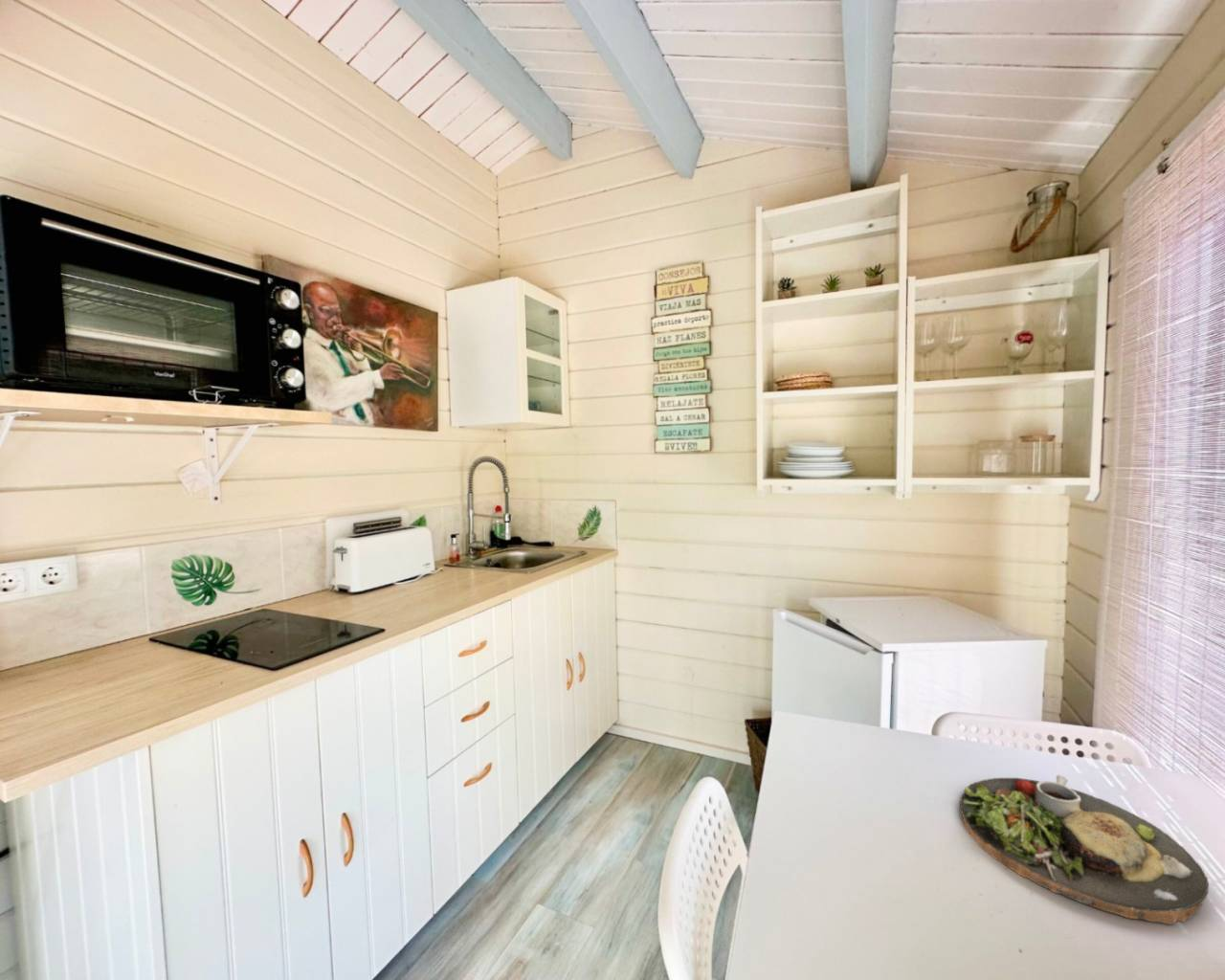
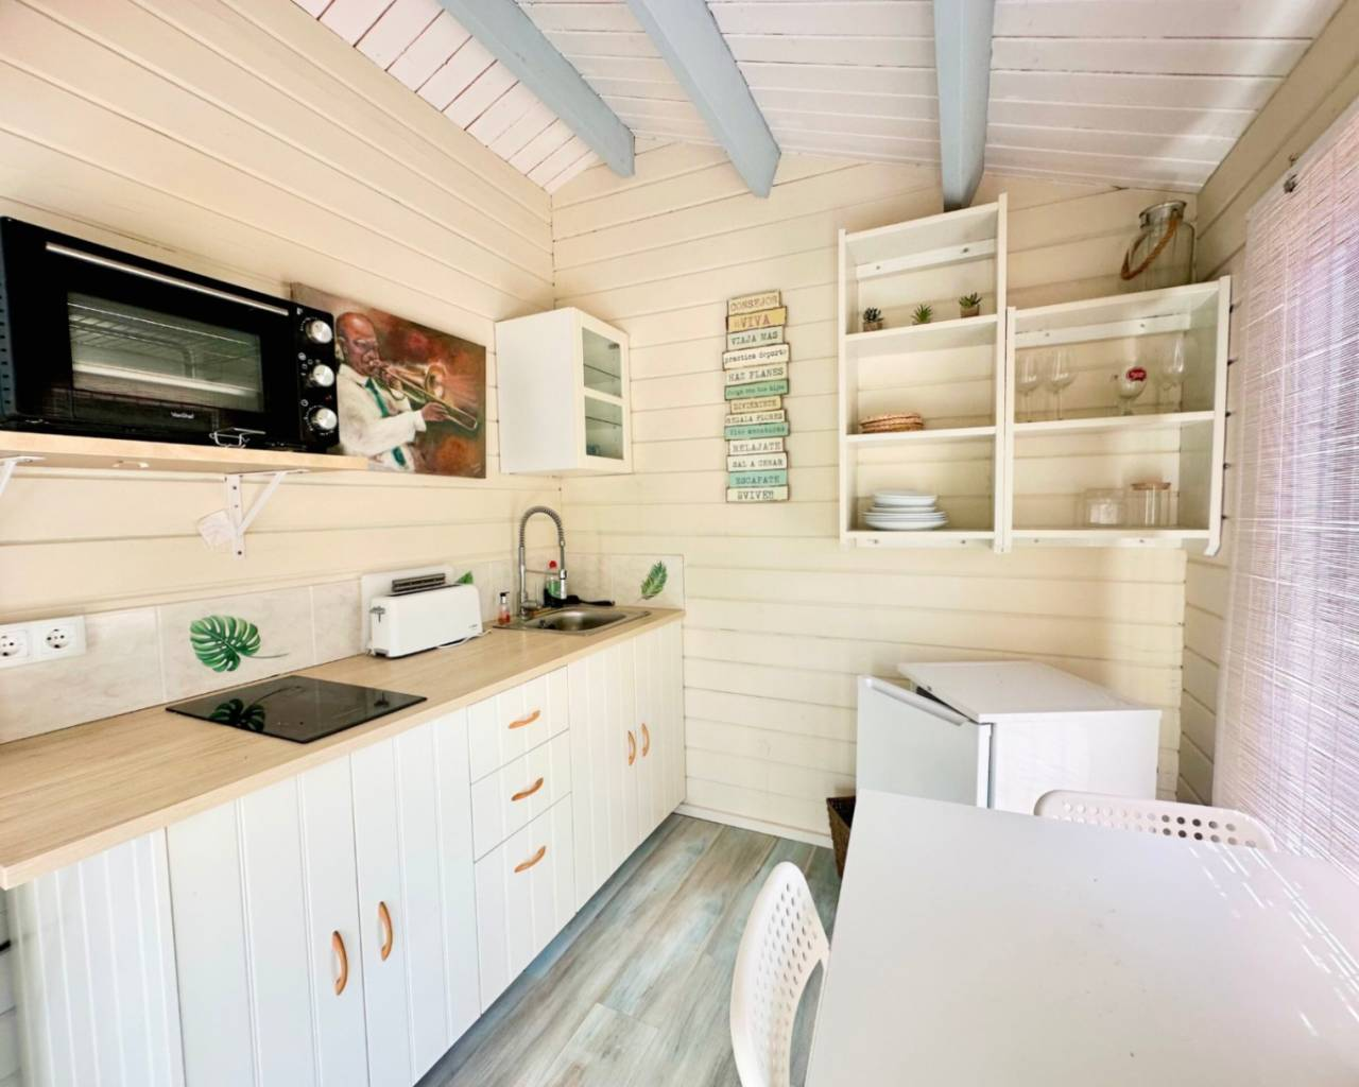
- dinner plate [959,774,1210,925]
